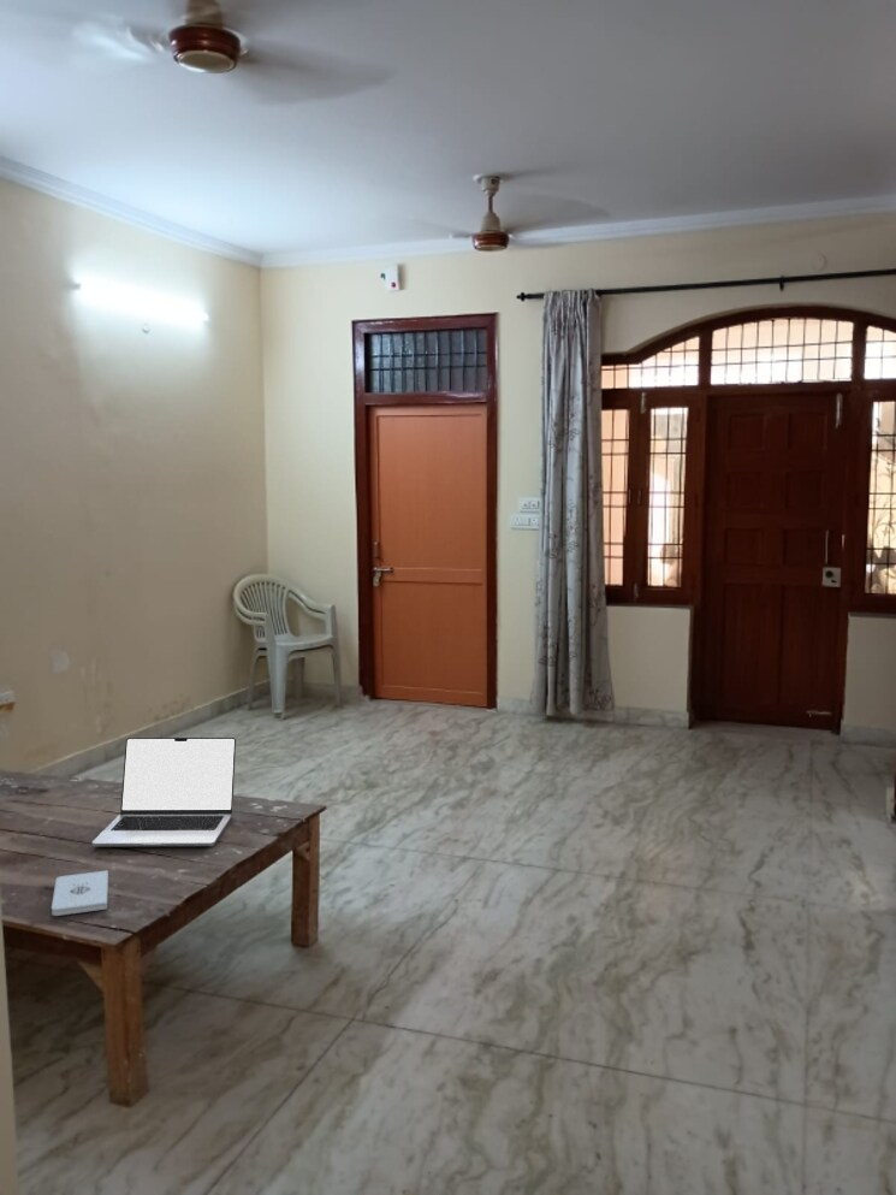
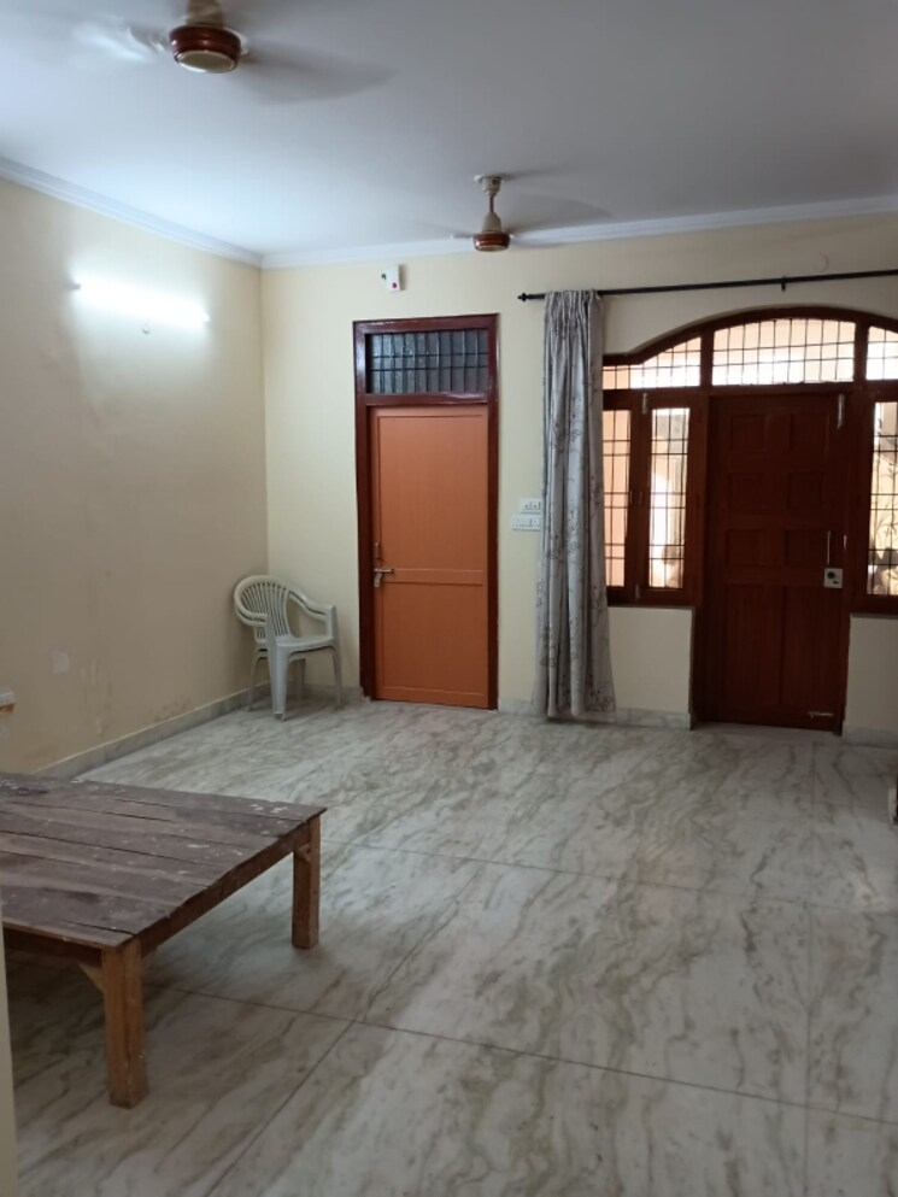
- notepad [51,869,109,917]
- laptop [91,736,237,848]
